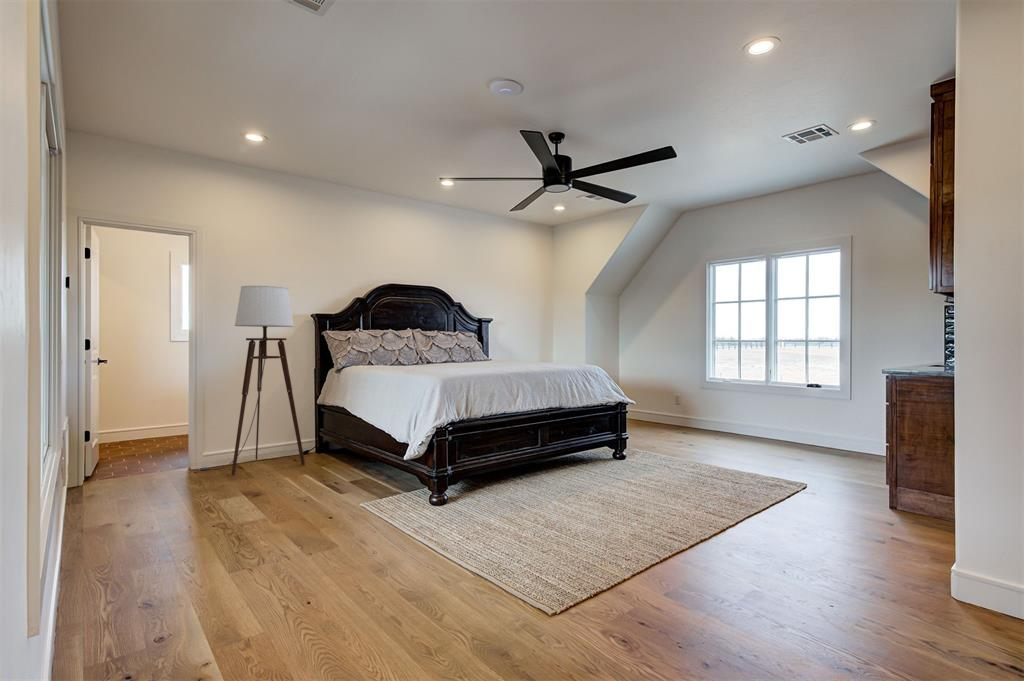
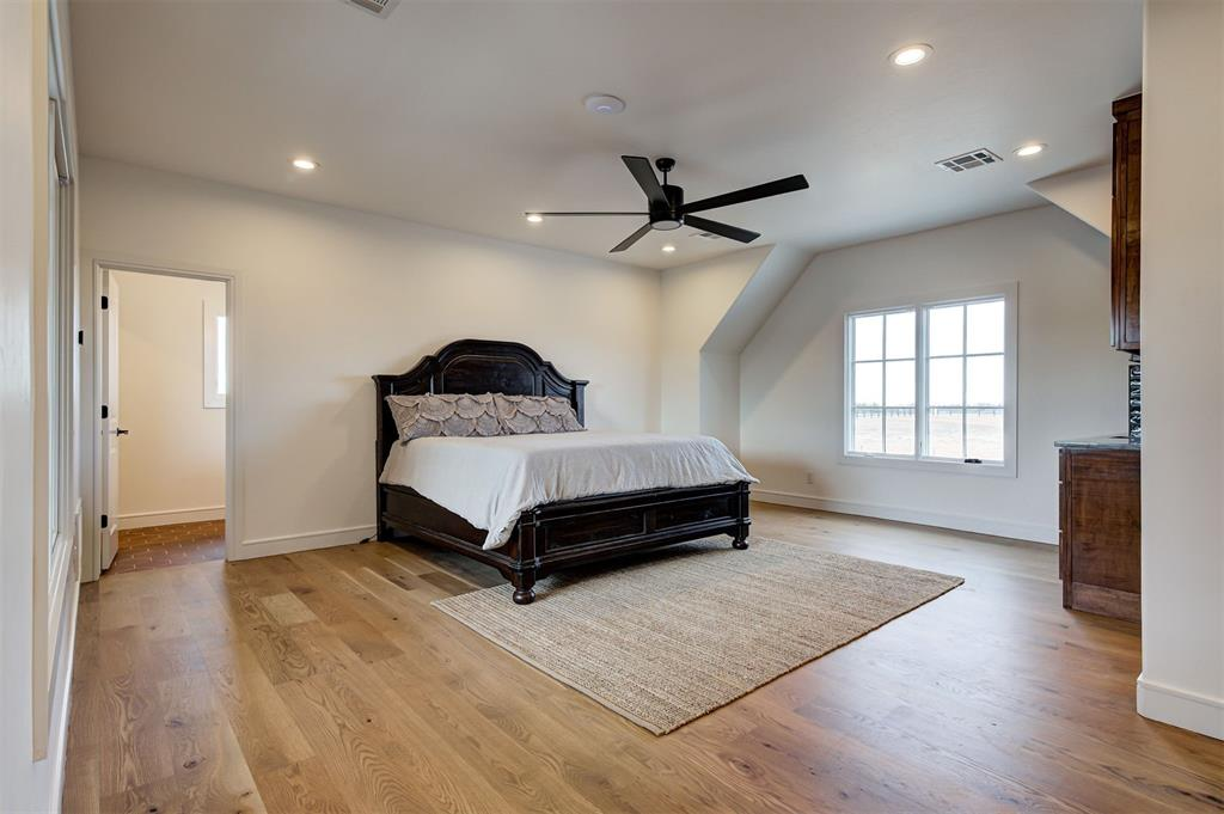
- floor lamp [197,285,306,476]
